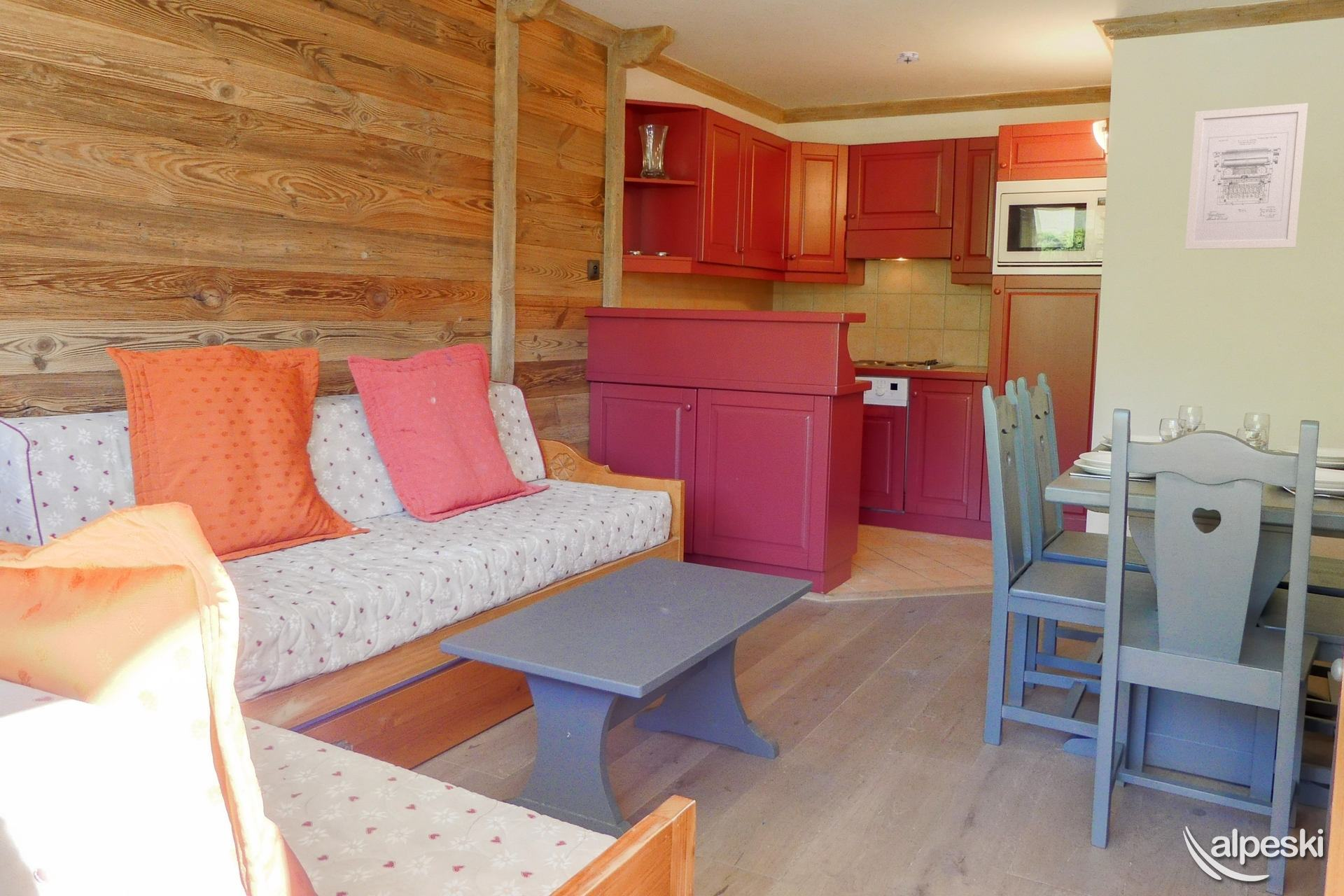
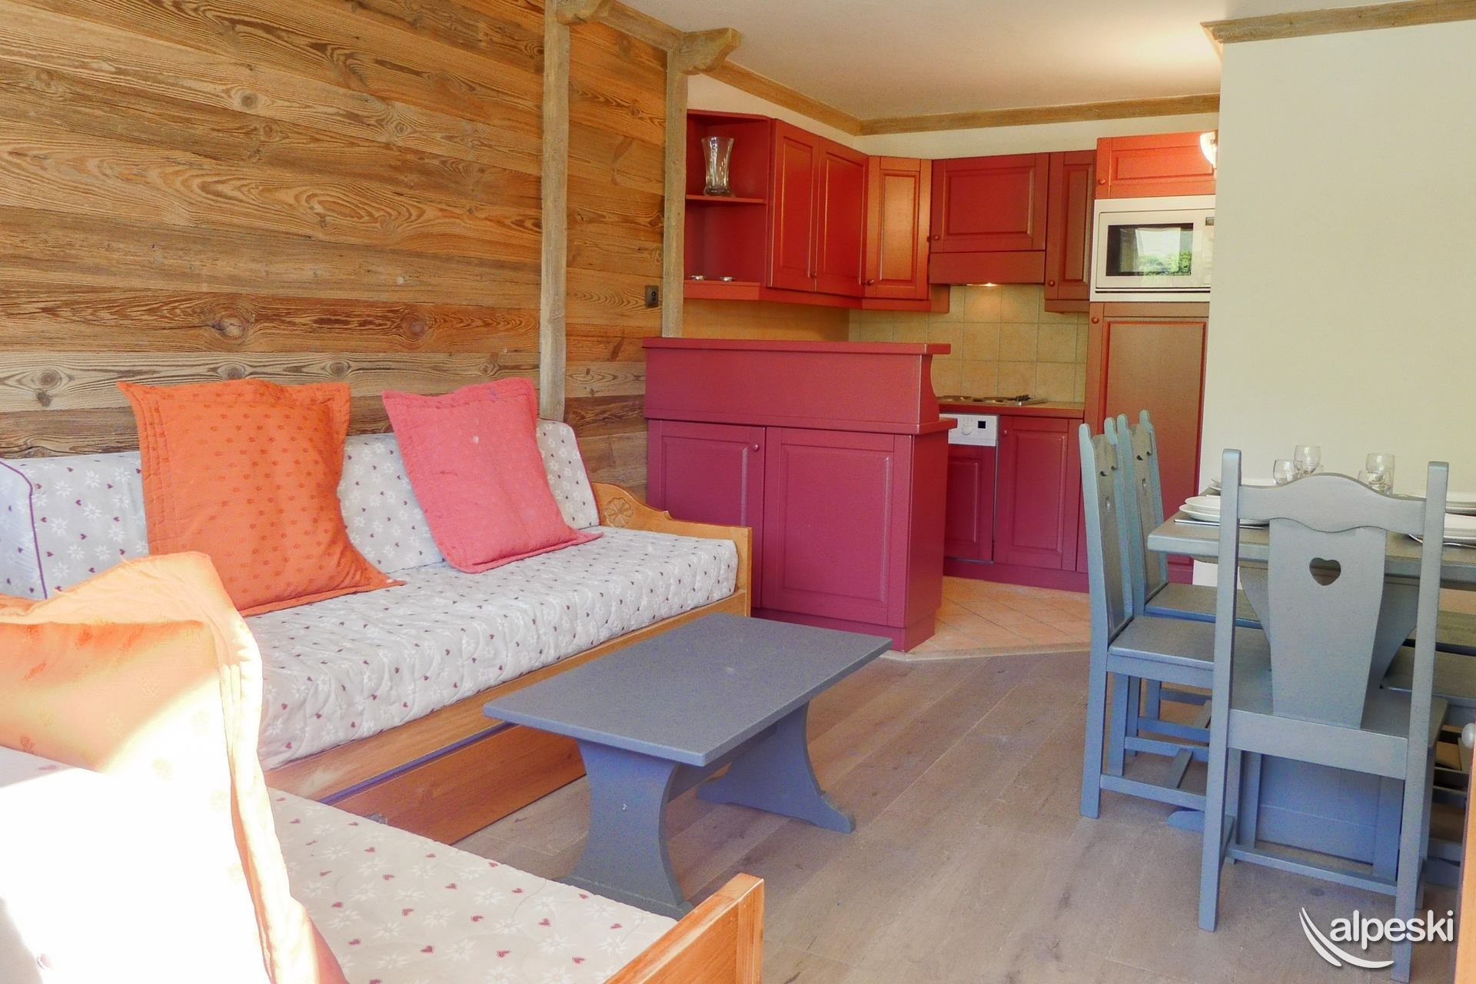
- wall art [1184,102,1309,250]
- smoke detector [893,51,921,65]
